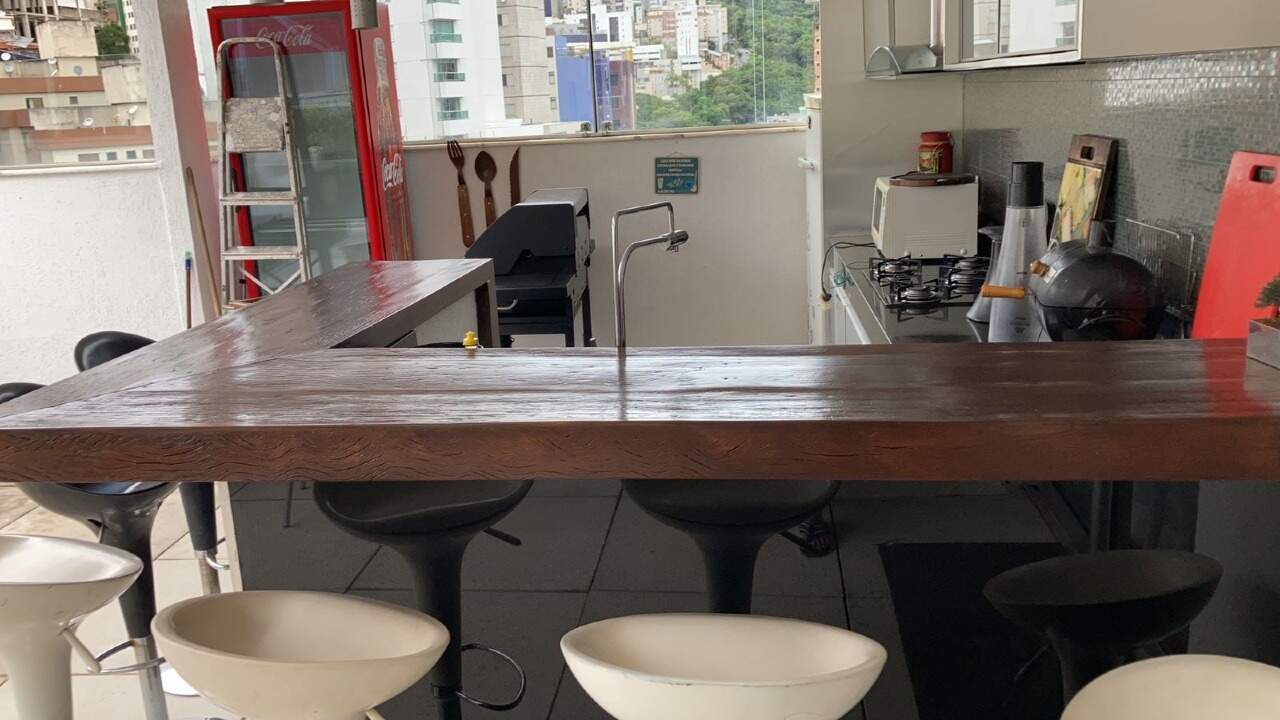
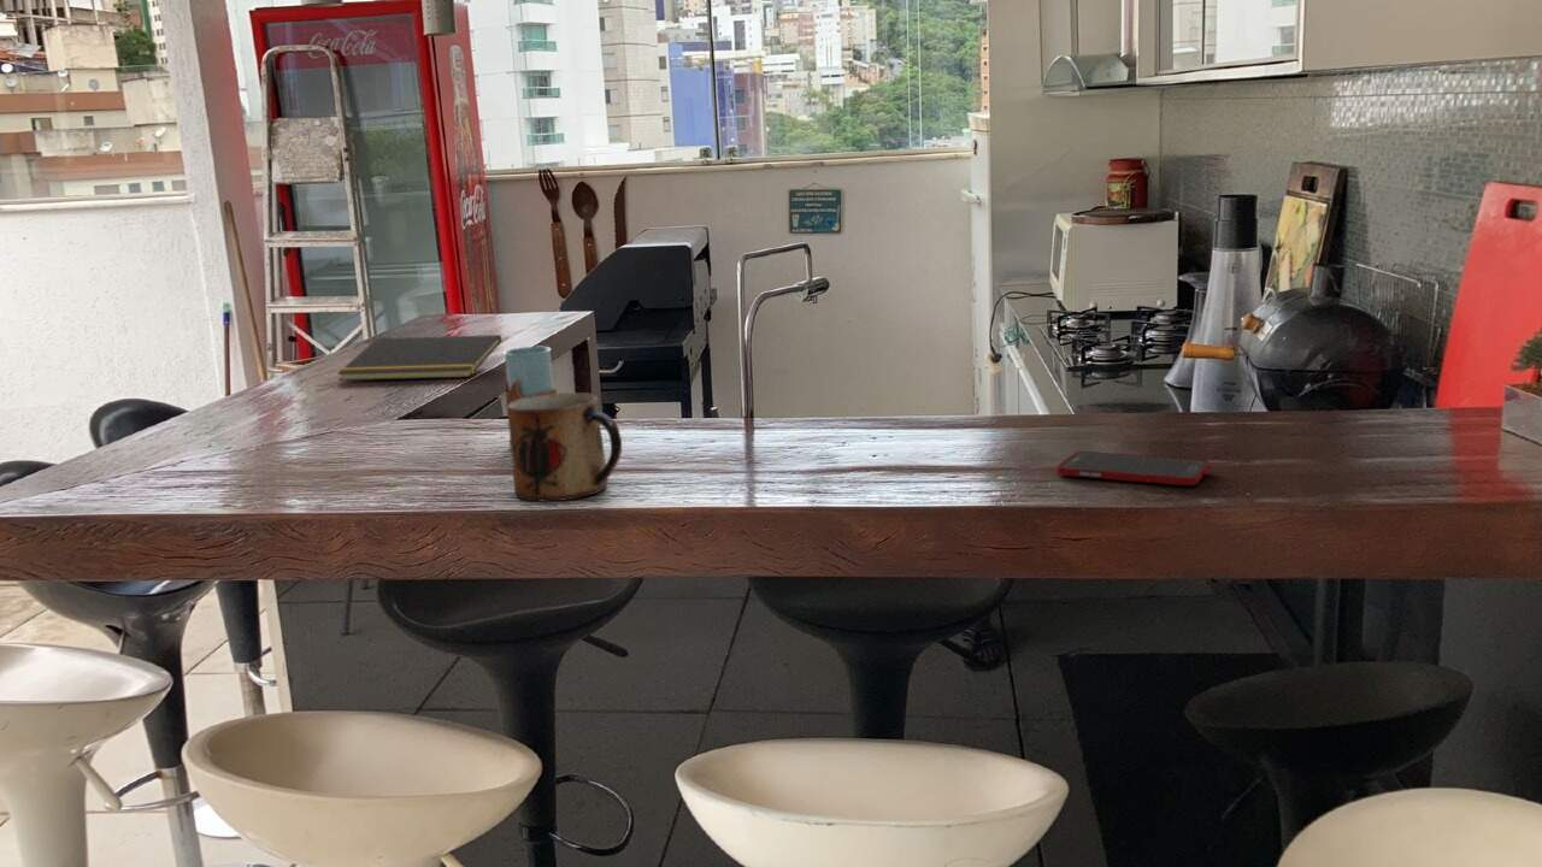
+ notepad [336,334,502,382]
+ cell phone [1055,450,1212,486]
+ mug [506,391,623,502]
+ drinking glass [502,346,558,448]
